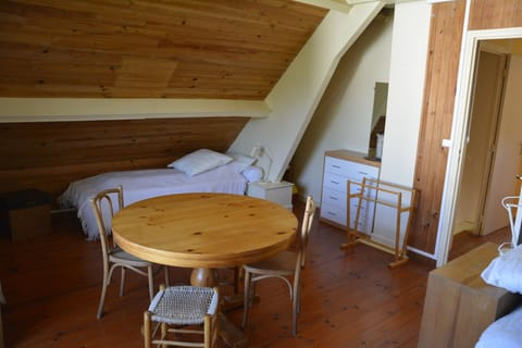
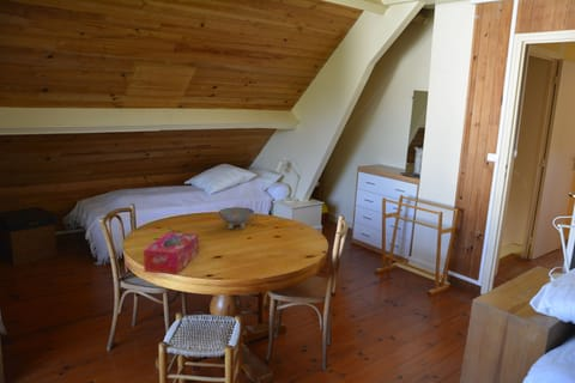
+ bowl [218,206,255,230]
+ tissue box [143,231,200,275]
